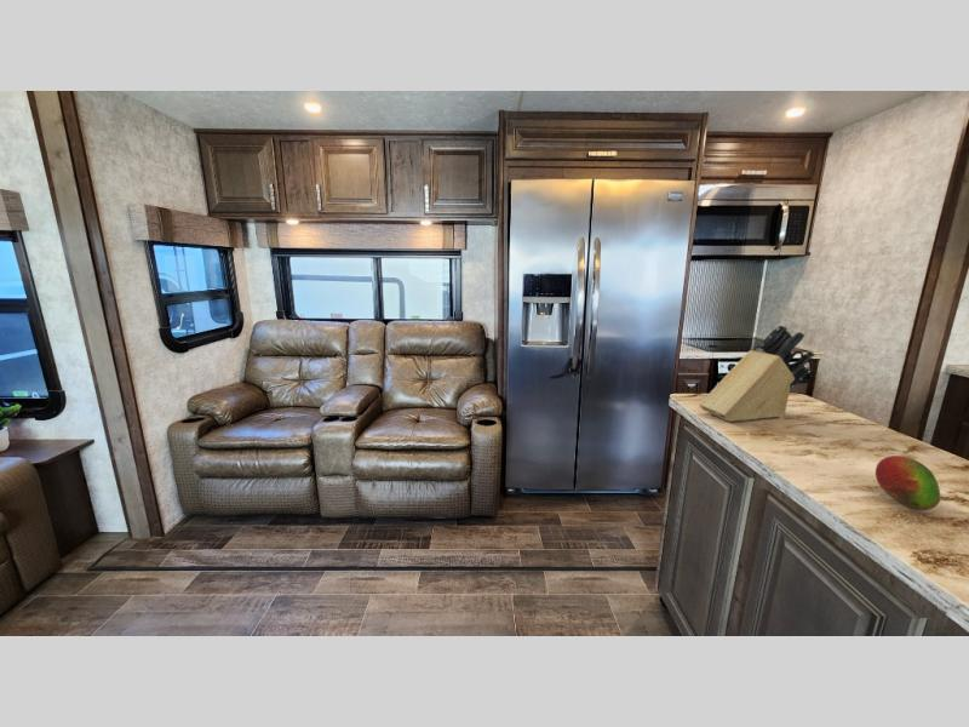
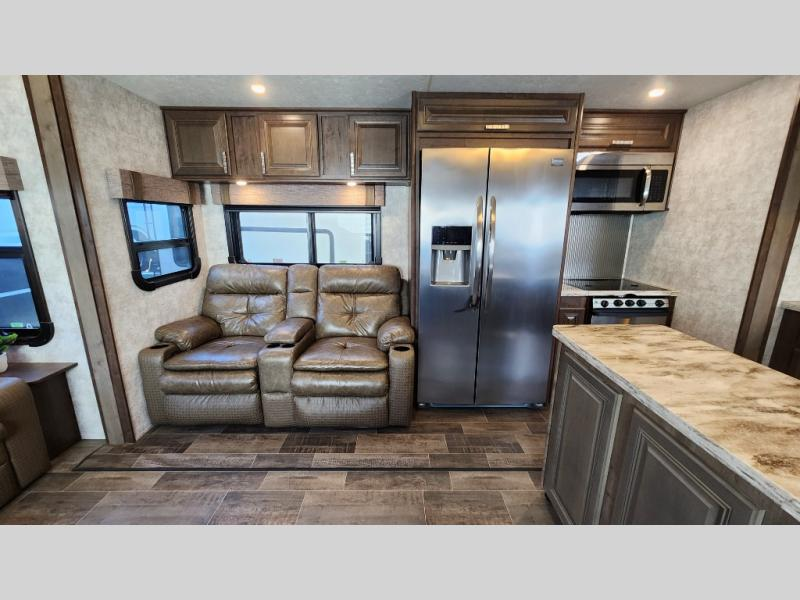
- fruit [875,454,941,511]
- knife block [698,324,816,423]
